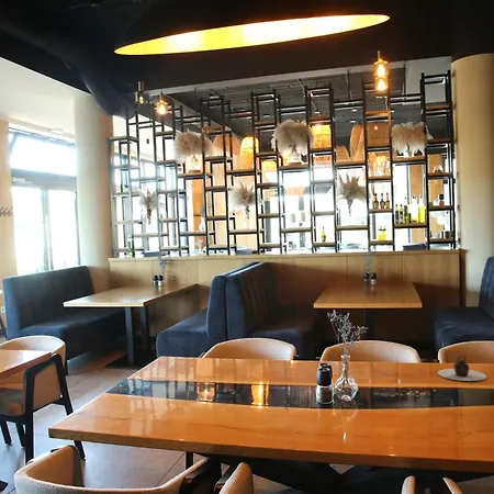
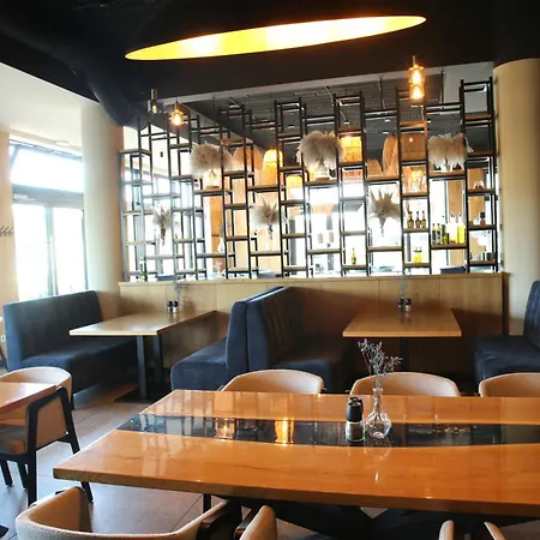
- teapot [437,355,487,382]
